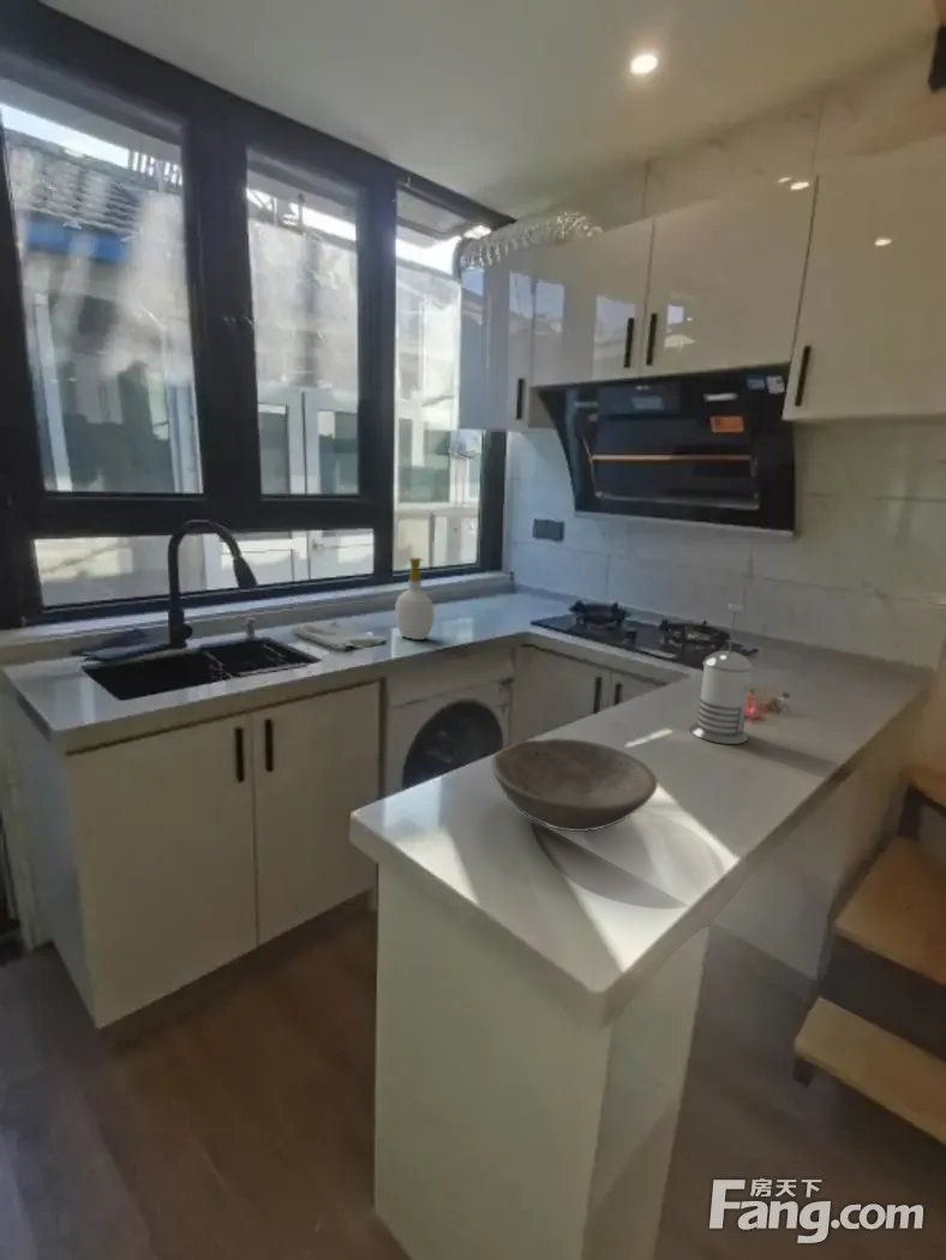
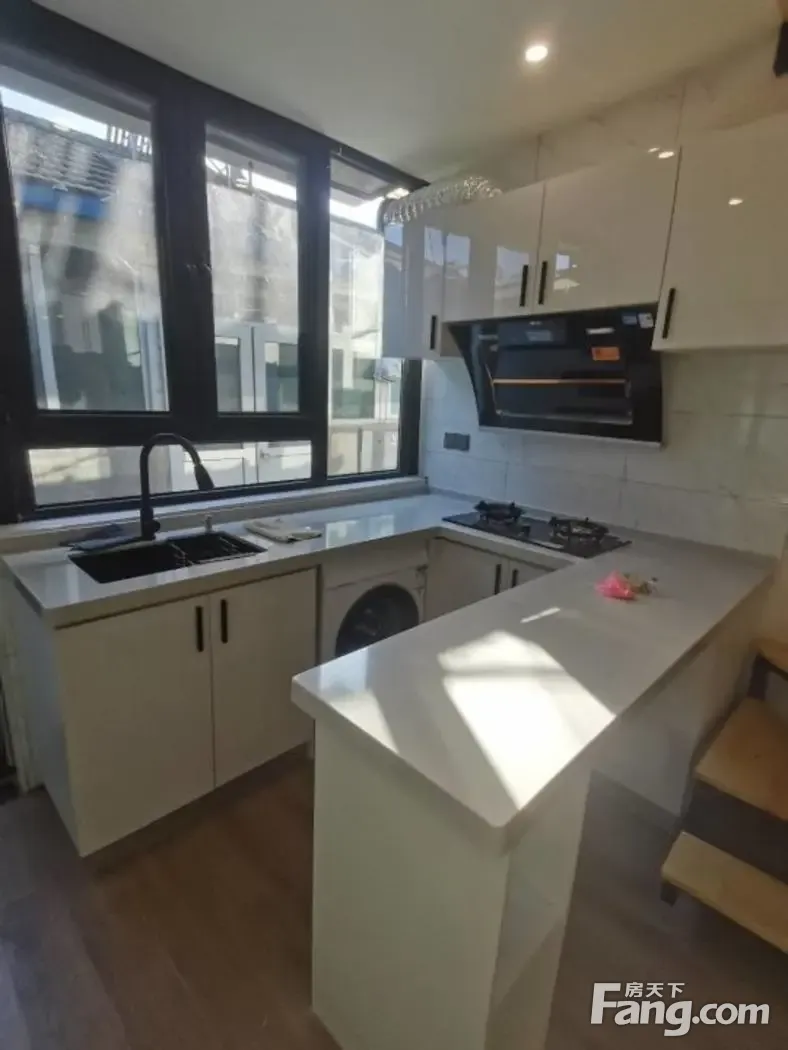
- bowl [491,737,659,833]
- soap bottle [394,557,436,641]
- french press [689,602,766,745]
